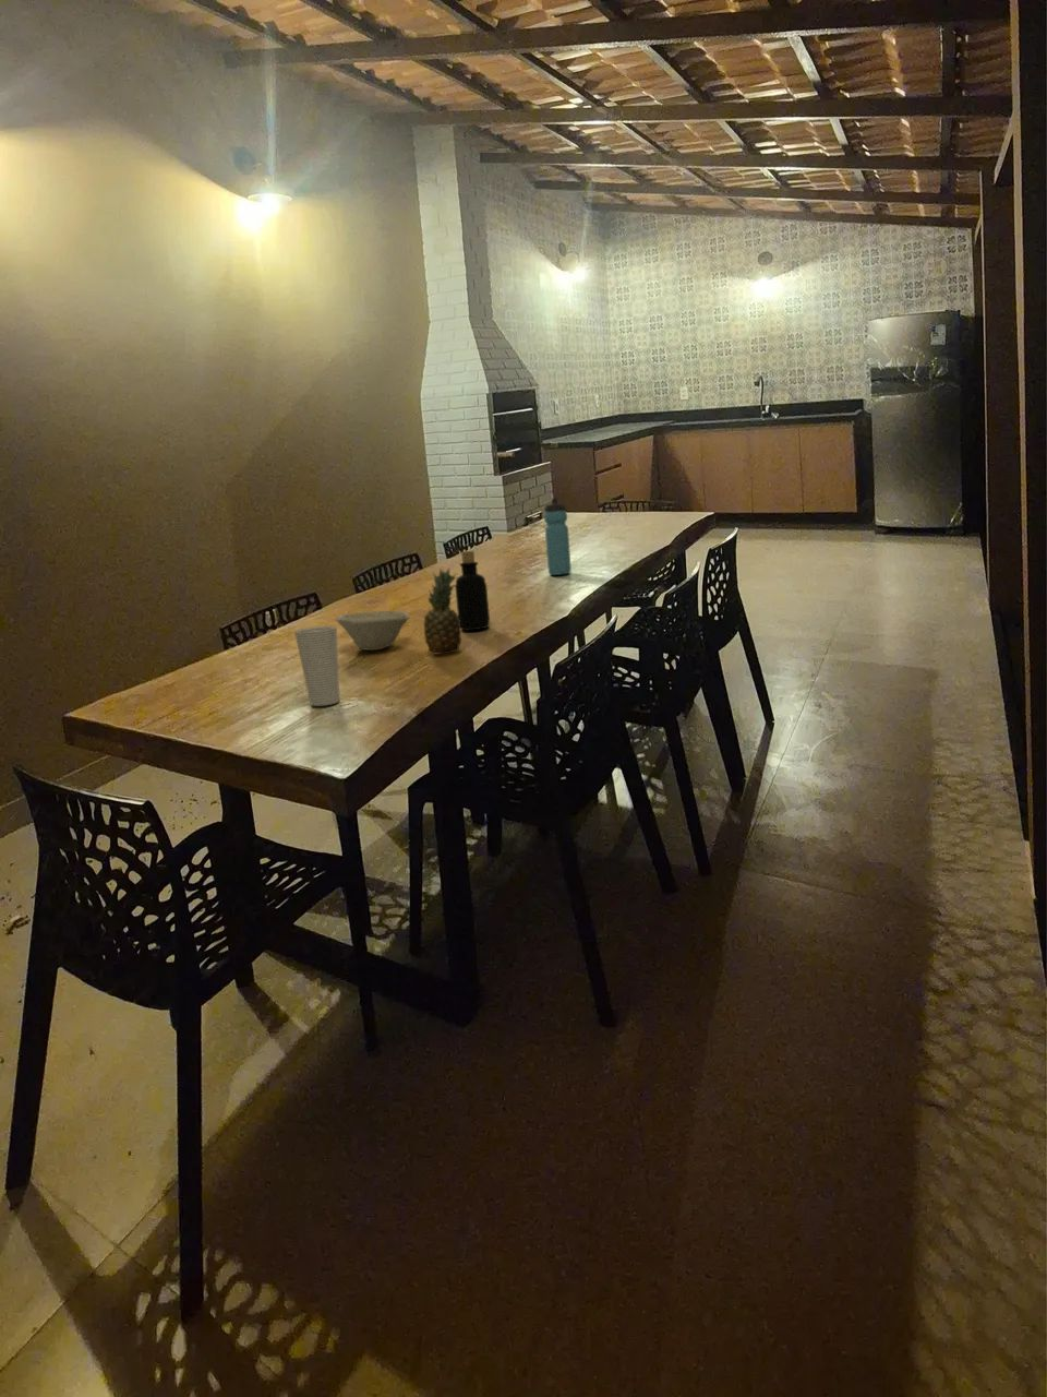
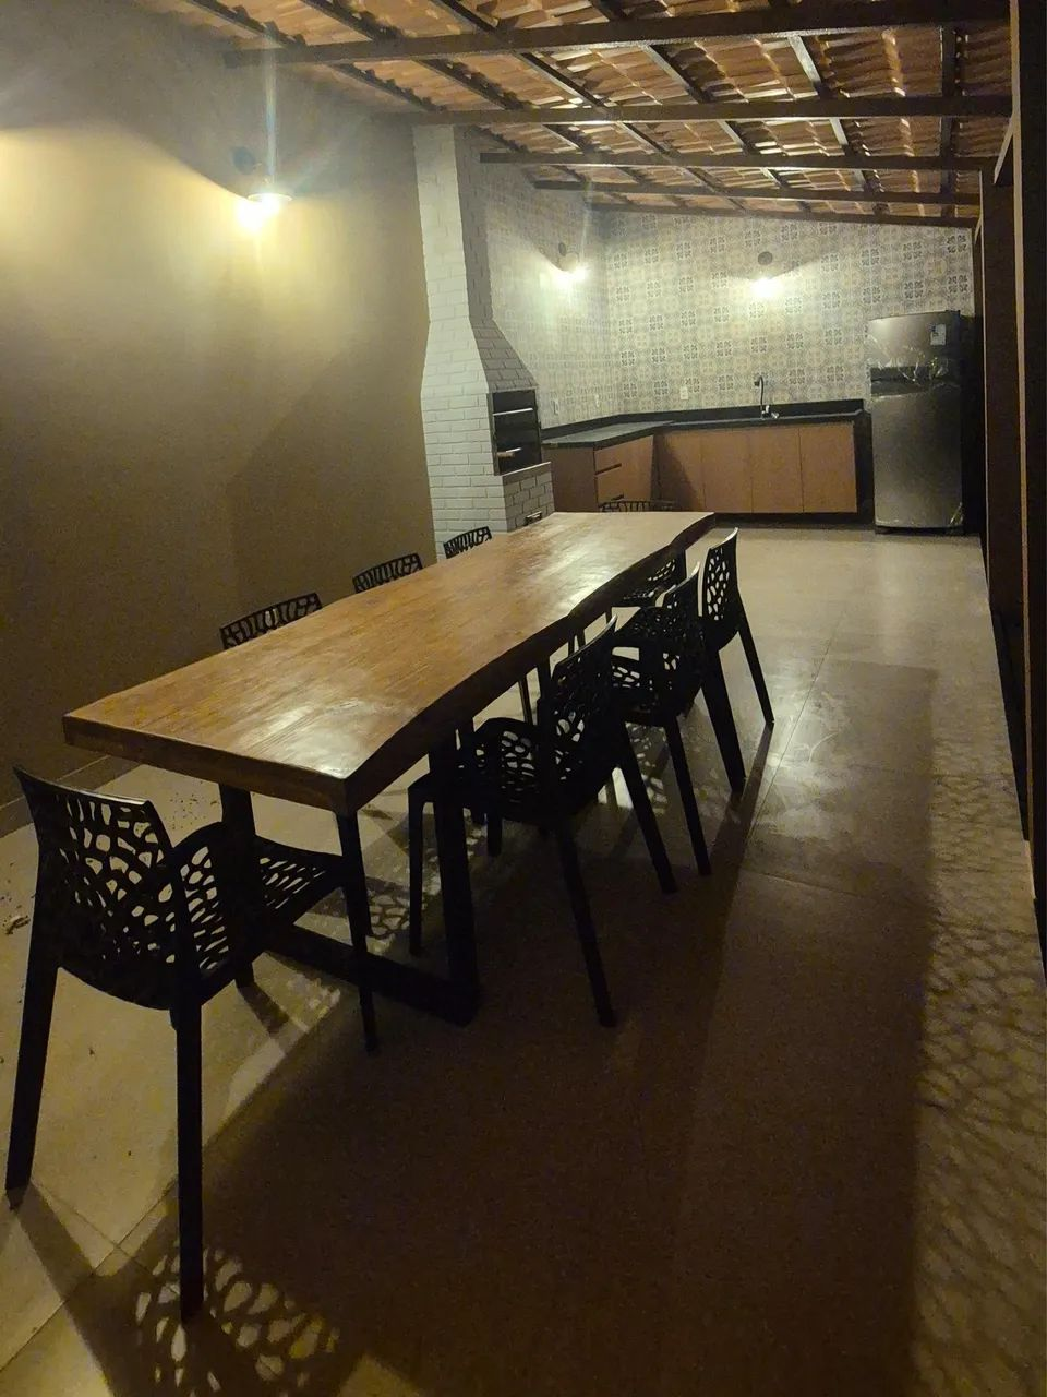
- bowl [334,609,411,651]
- cup [294,626,340,707]
- fruit [423,566,462,656]
- bottle [455,550,491,630]
- water bottle [543,497,573,576]
